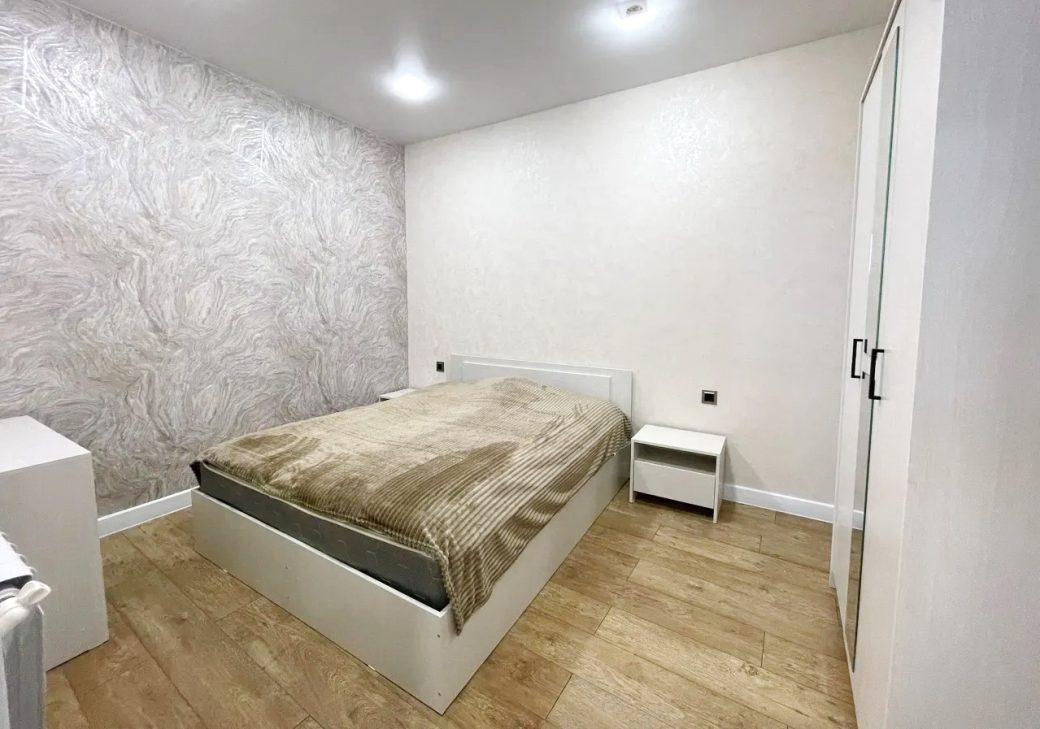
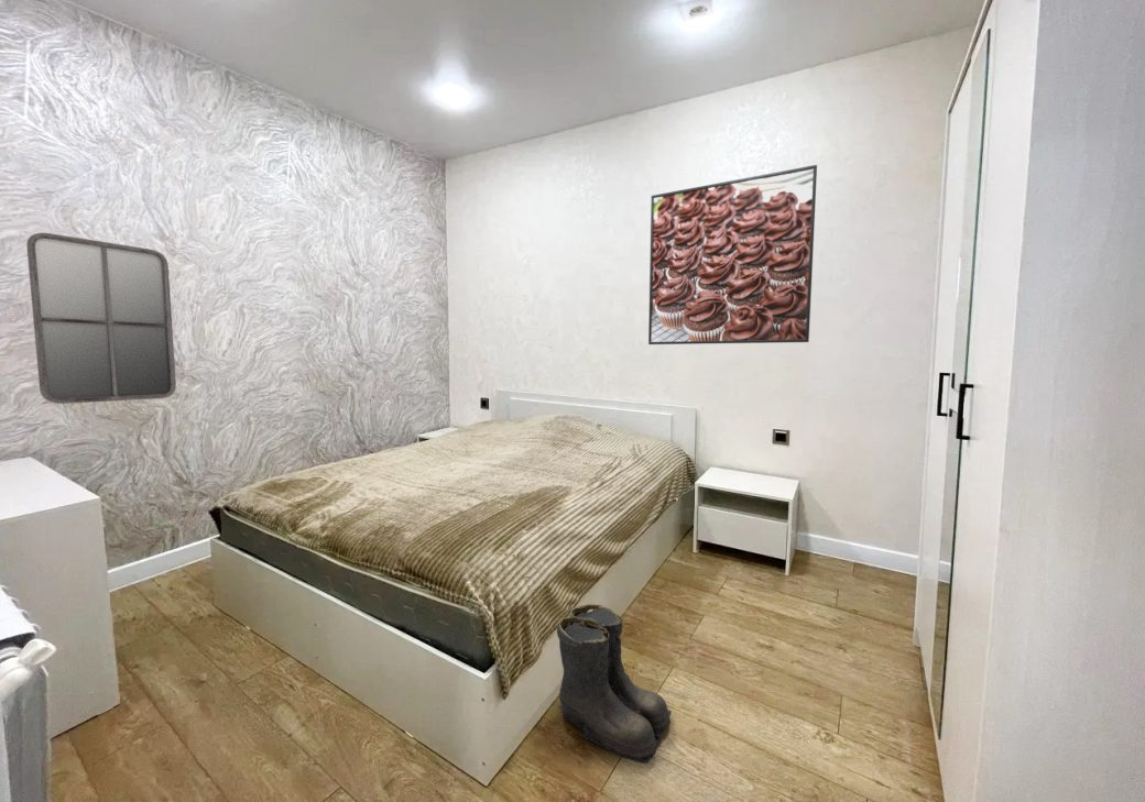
+ home mirror [25,232,177,405]
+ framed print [647,164,818,345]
+ boots [556,603,673,765]
